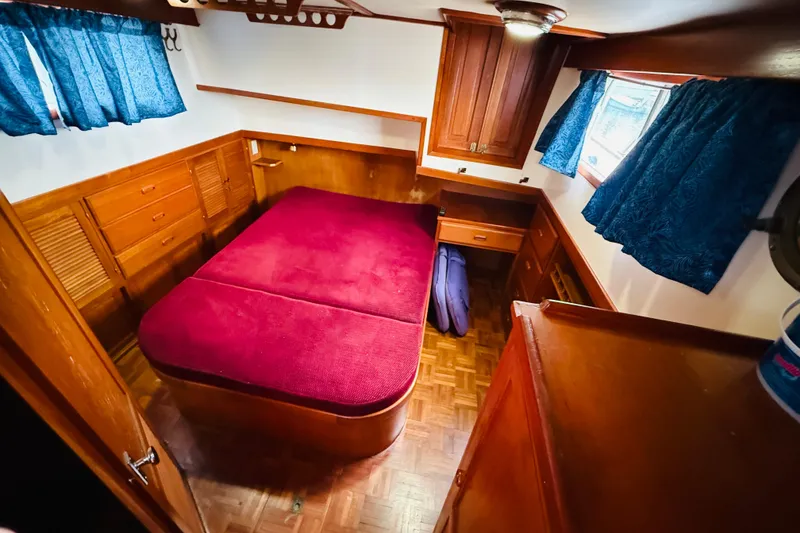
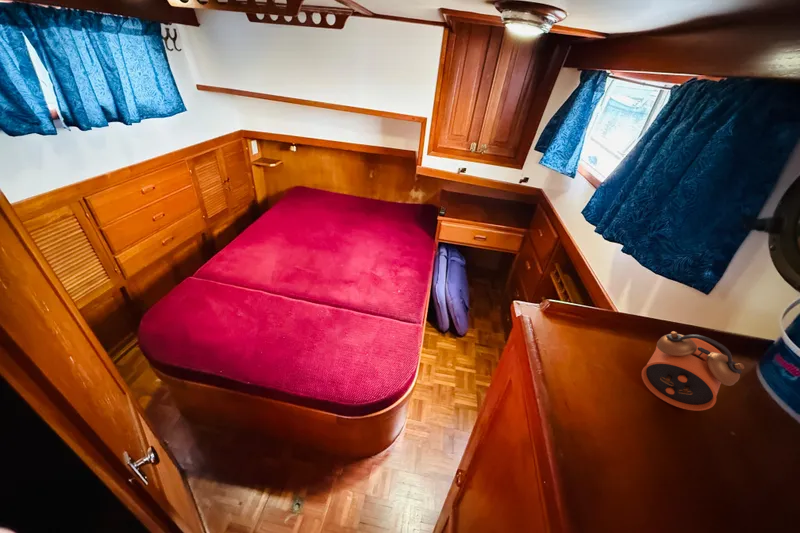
+ alarm clock [641,330,745,412]
